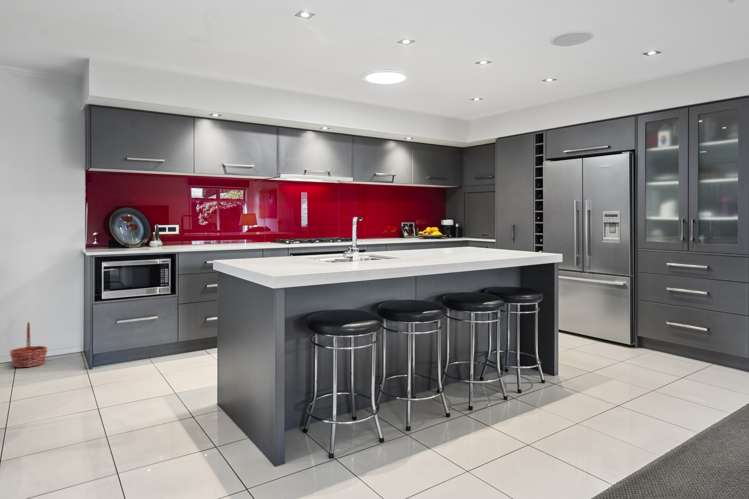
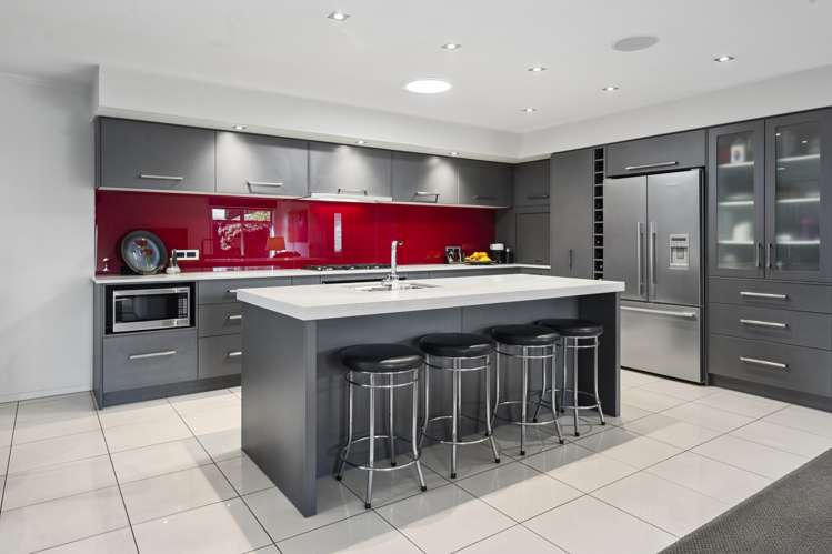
- basket [8,321,49,368]
